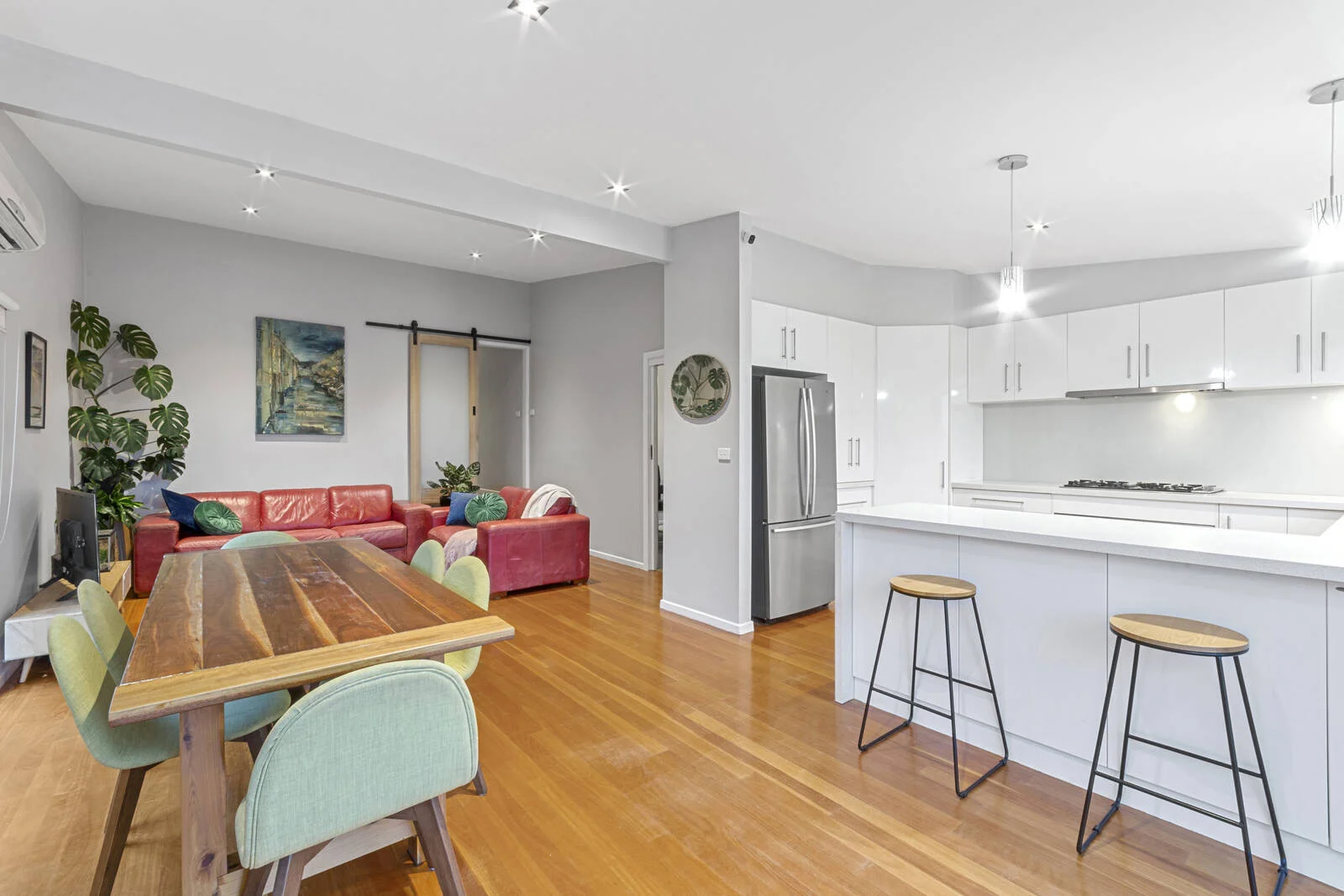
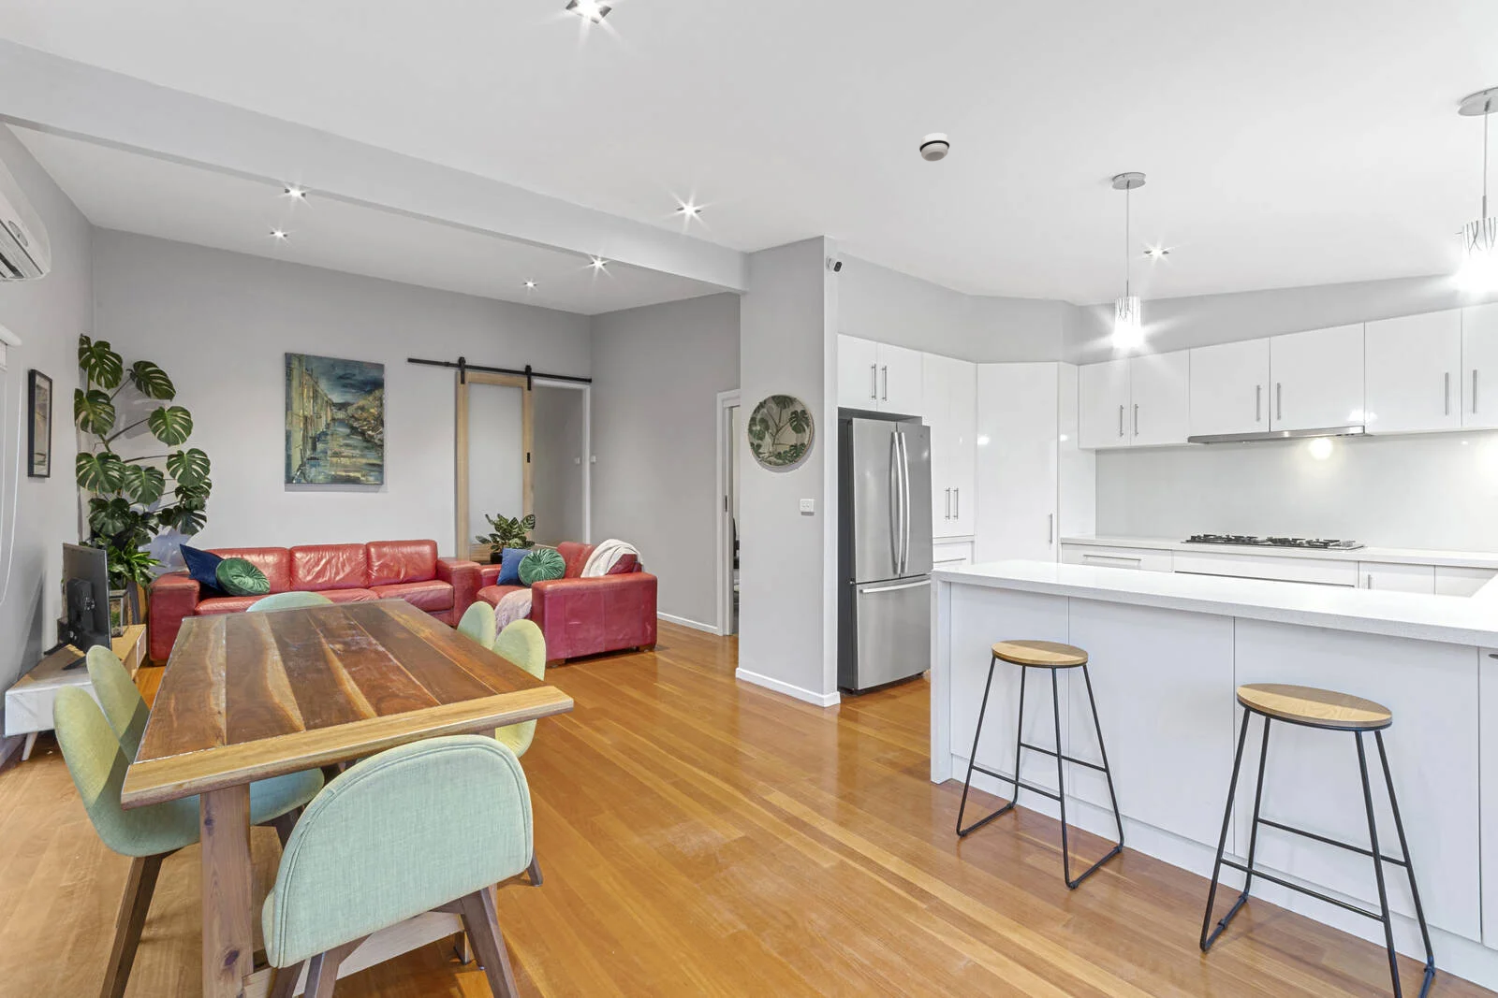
+ smoke detector [918,131,951,162]
